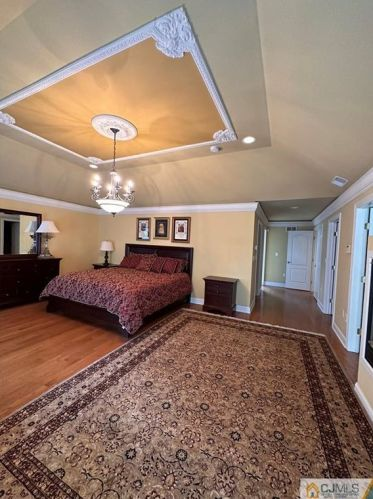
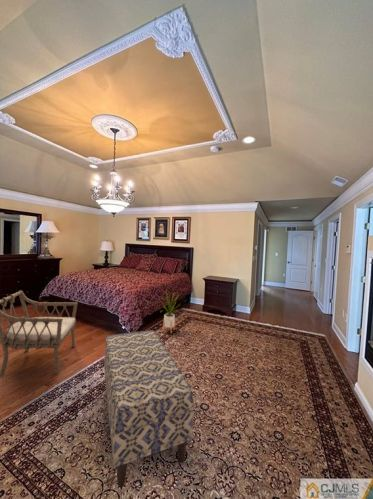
+ house plant [159,290,181,334]
+ bench [103,329,195,488]
+ armchair [0,290,79,378]
